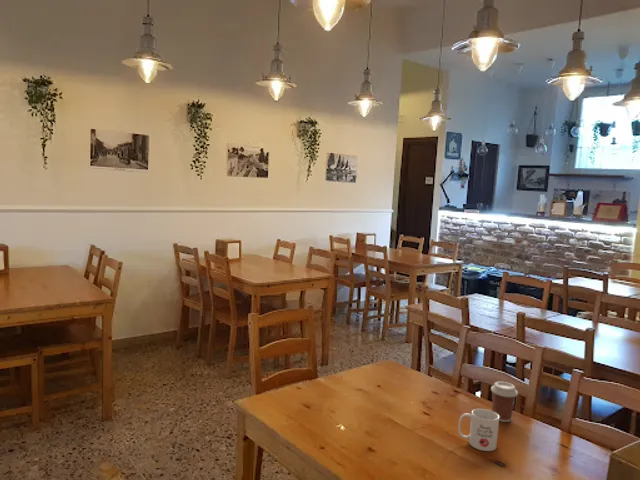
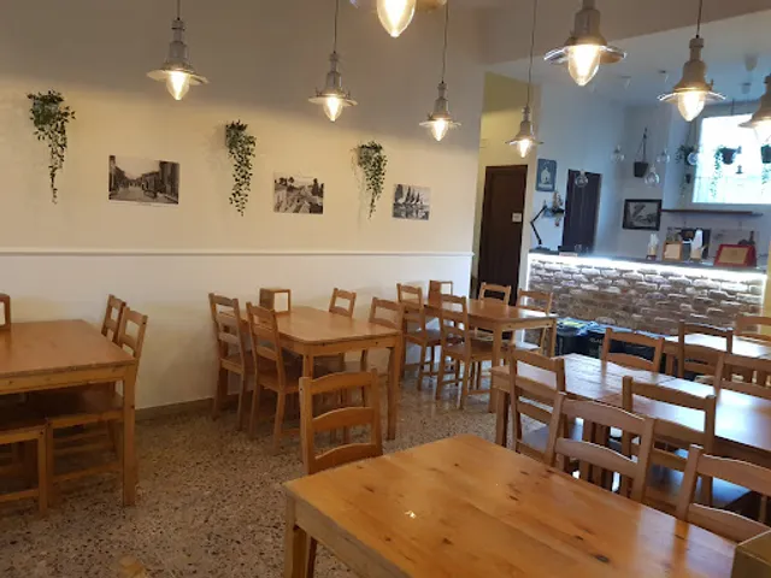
- coffee cup [490,381,519,423]
- mug [457,408,500,452]
